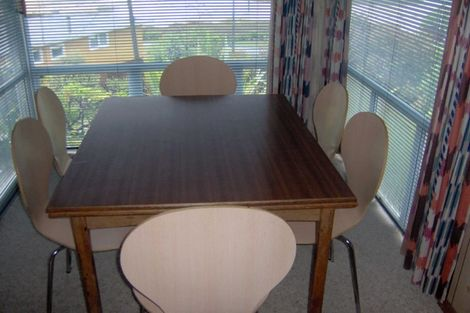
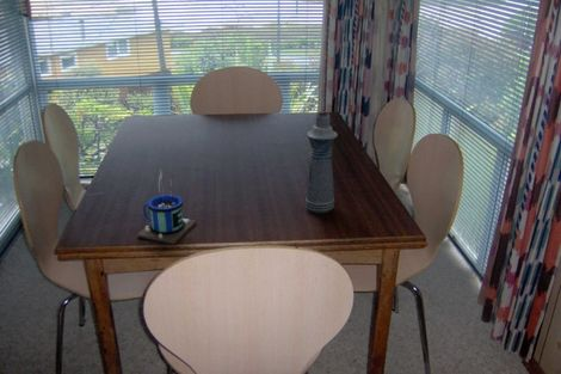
+ mug [136,167,197,245]
+ bottle [304,111,339,214]
